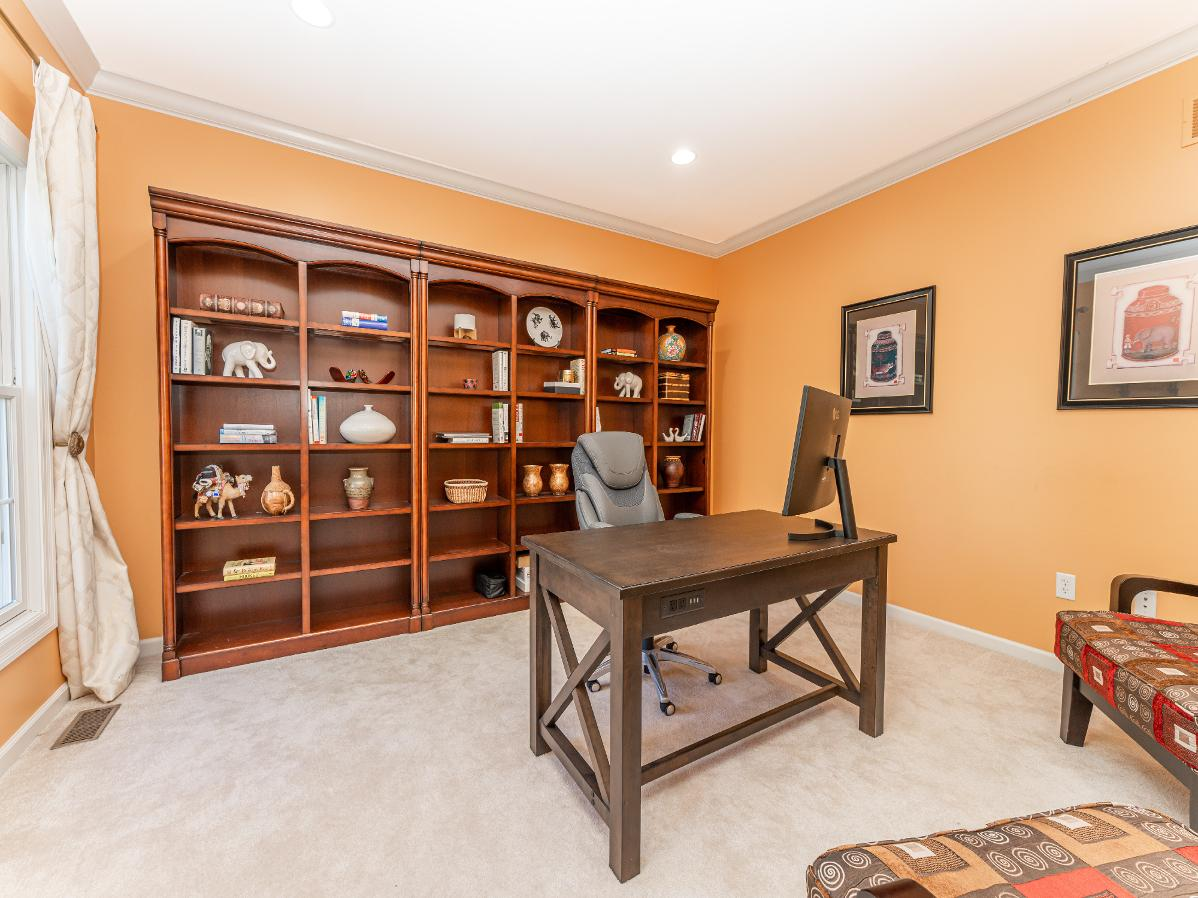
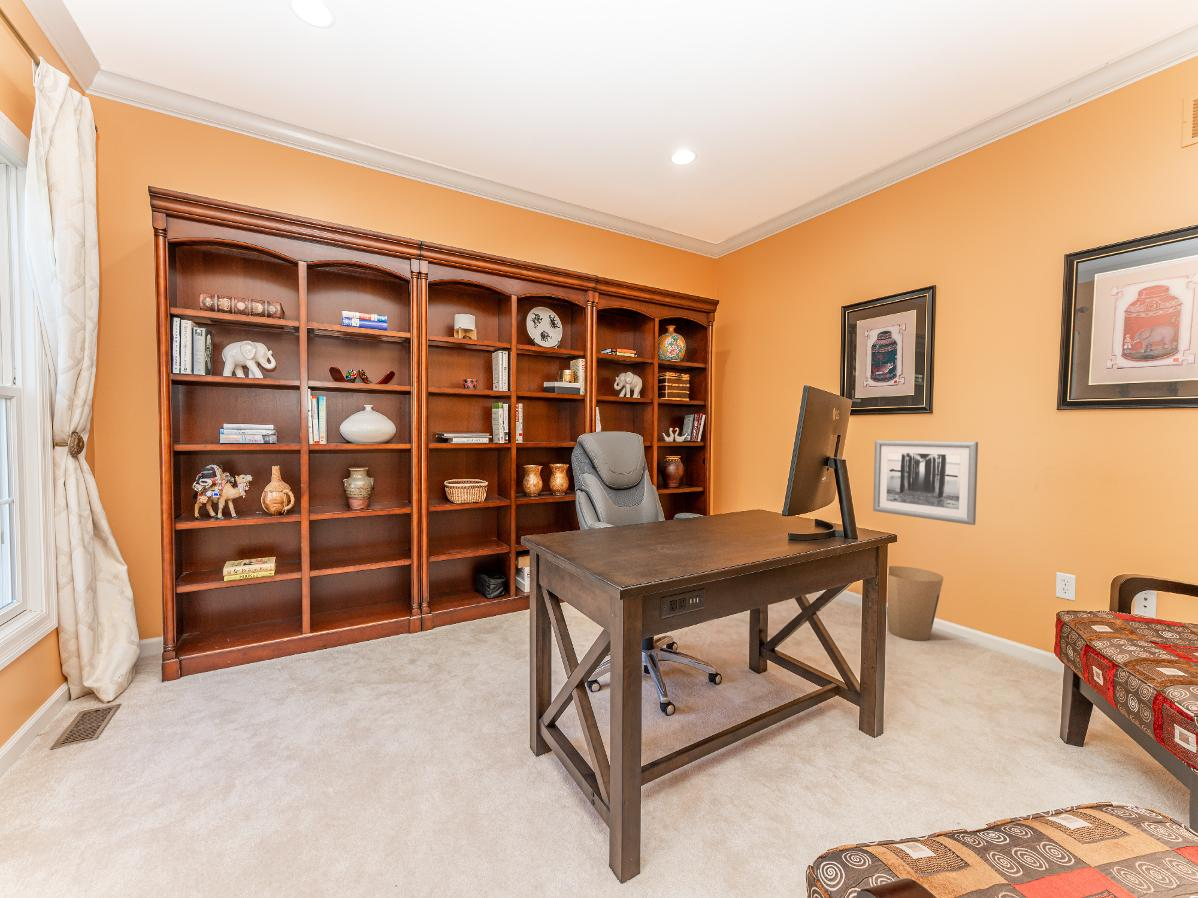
+ trash can [886,565,944,642]
+ wall art [872,439,979,526]
